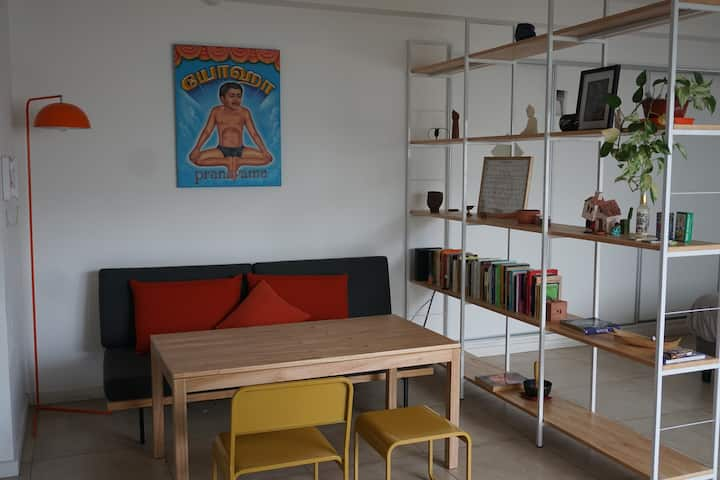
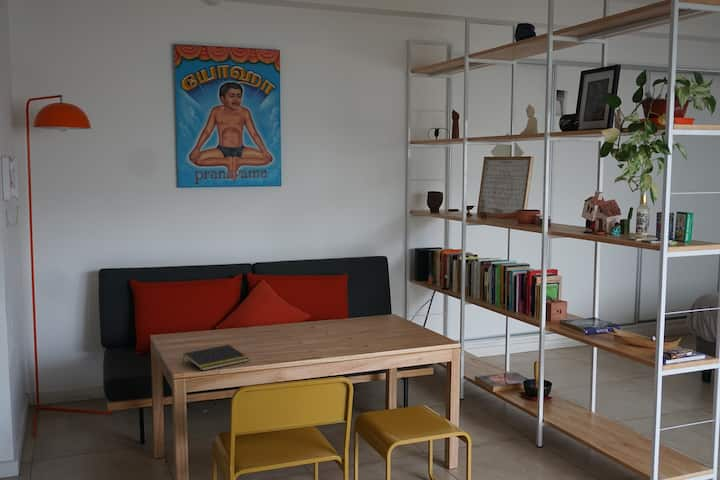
+ notepad [181,344,250,372]
